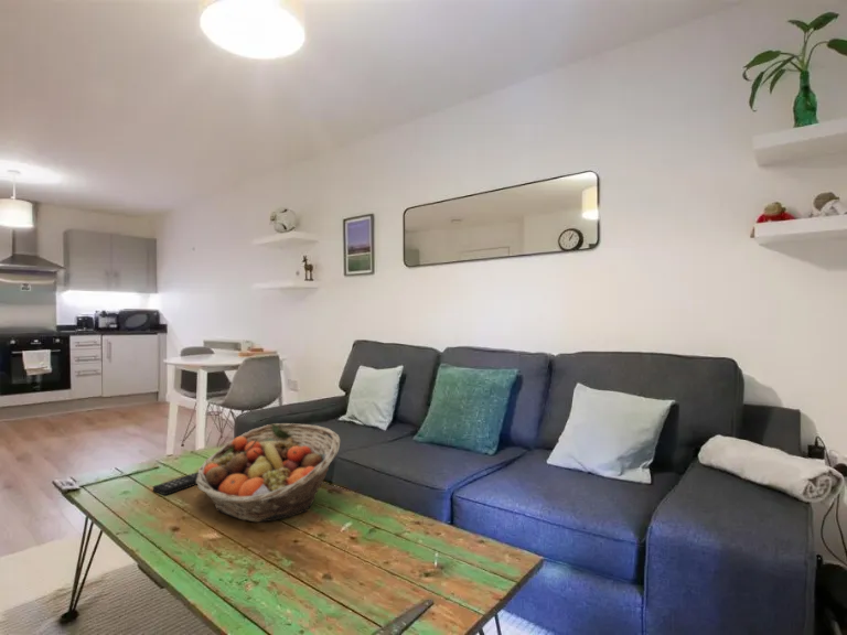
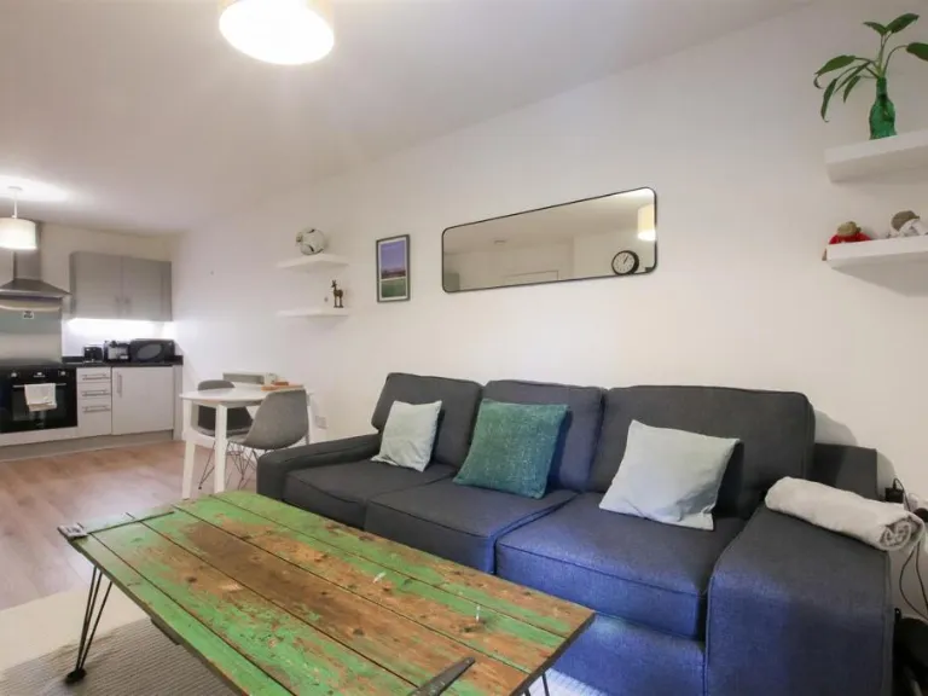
- fruit basket [196,422,341,524]
- remote control [152,471,199,496]
